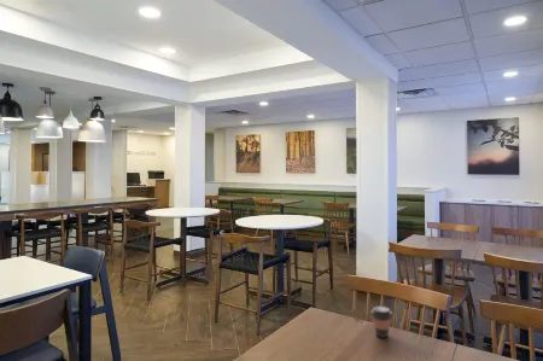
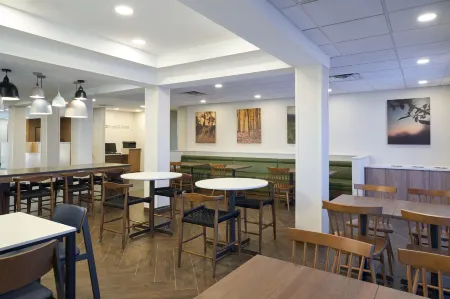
- coffee cup [370,305,393,339]
